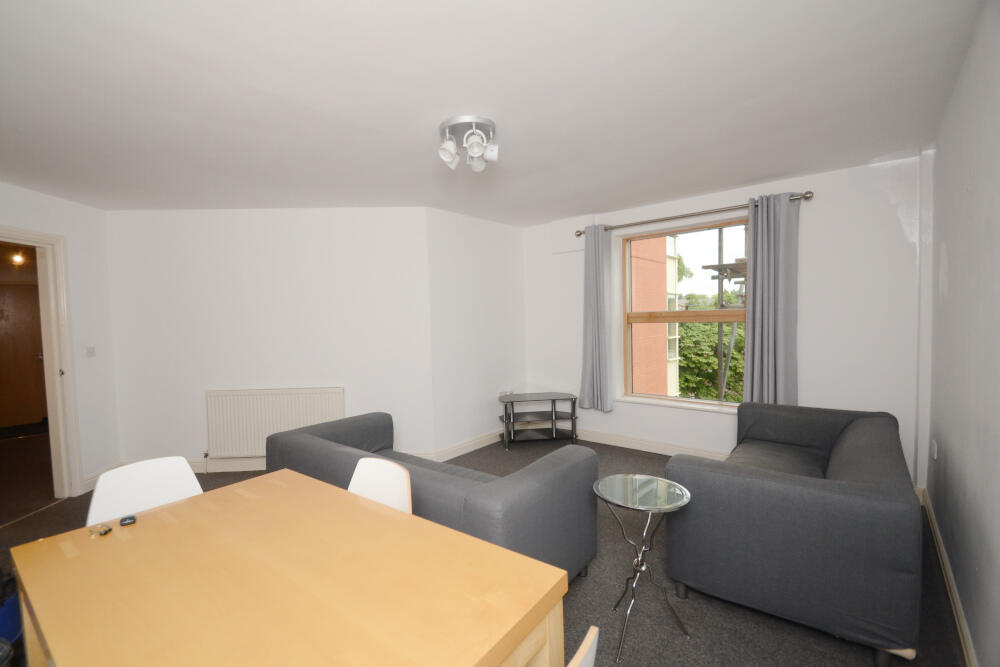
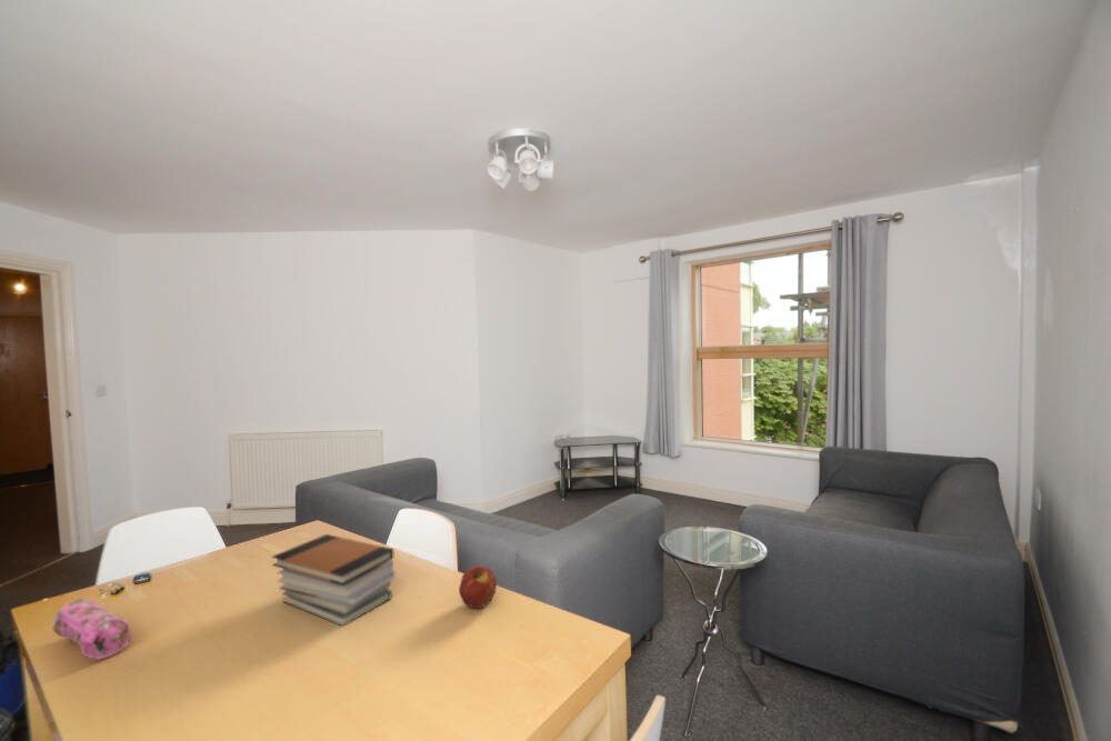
+ book stack [271,533,397,628]
+ pencil case [51,598,132,661]
+ apple [458,565,498,610]
